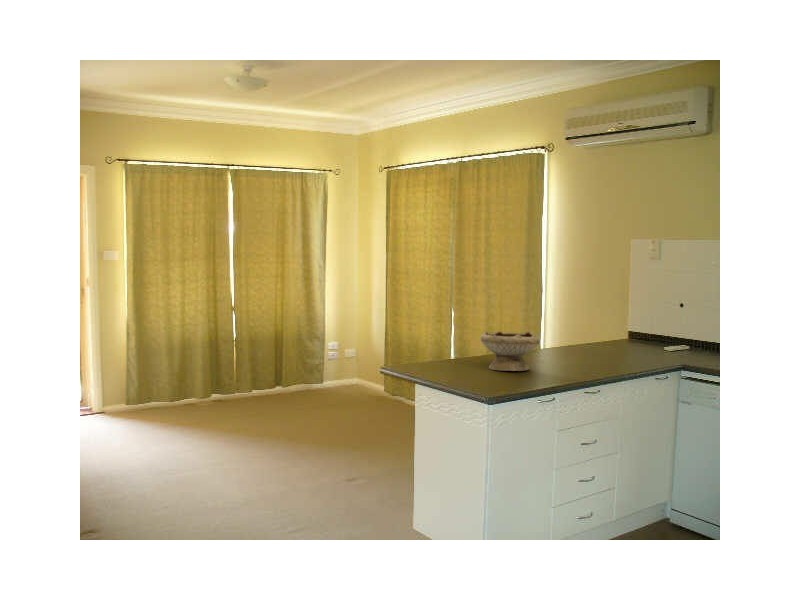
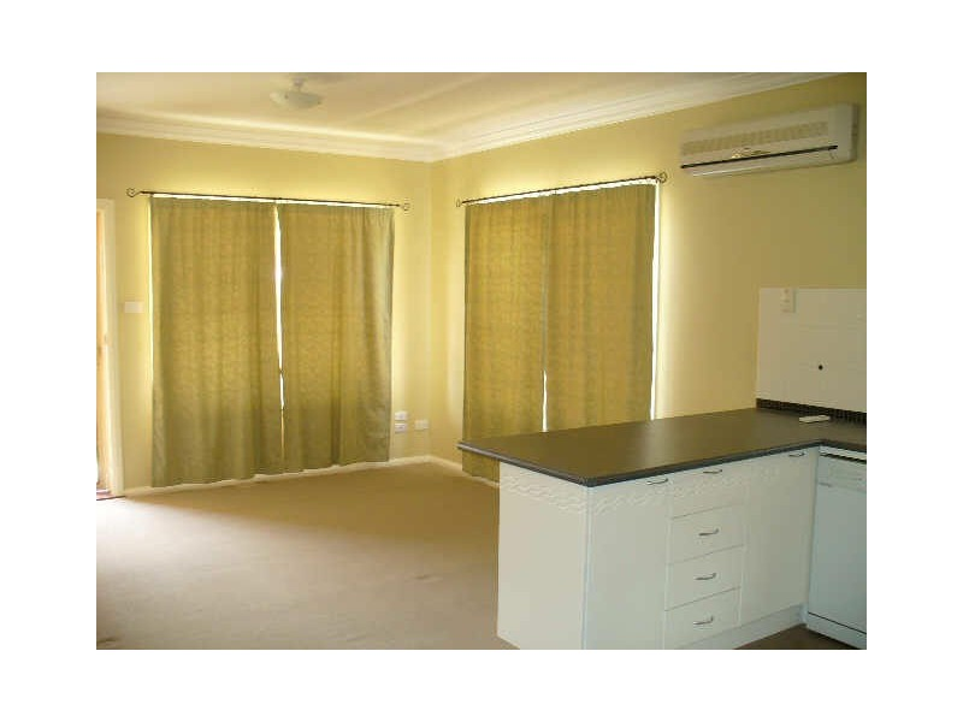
- bowl [480,330,541,372]
